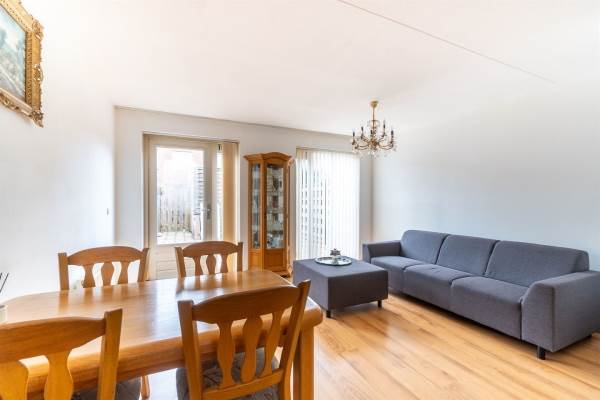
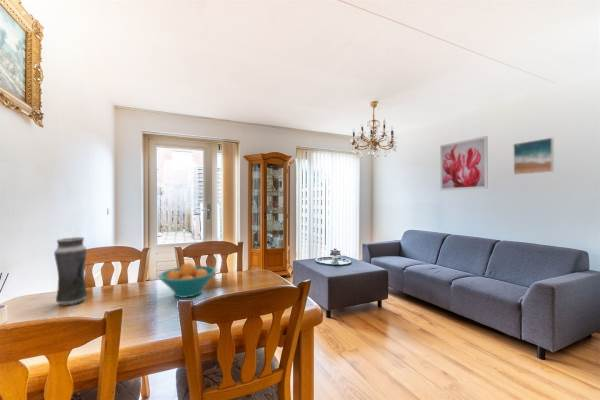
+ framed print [512,137,555,176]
+ vase [53,236,88,307]
+ wall art [439,135,489,191]
+ fruit bowl [157,261,217,299]
